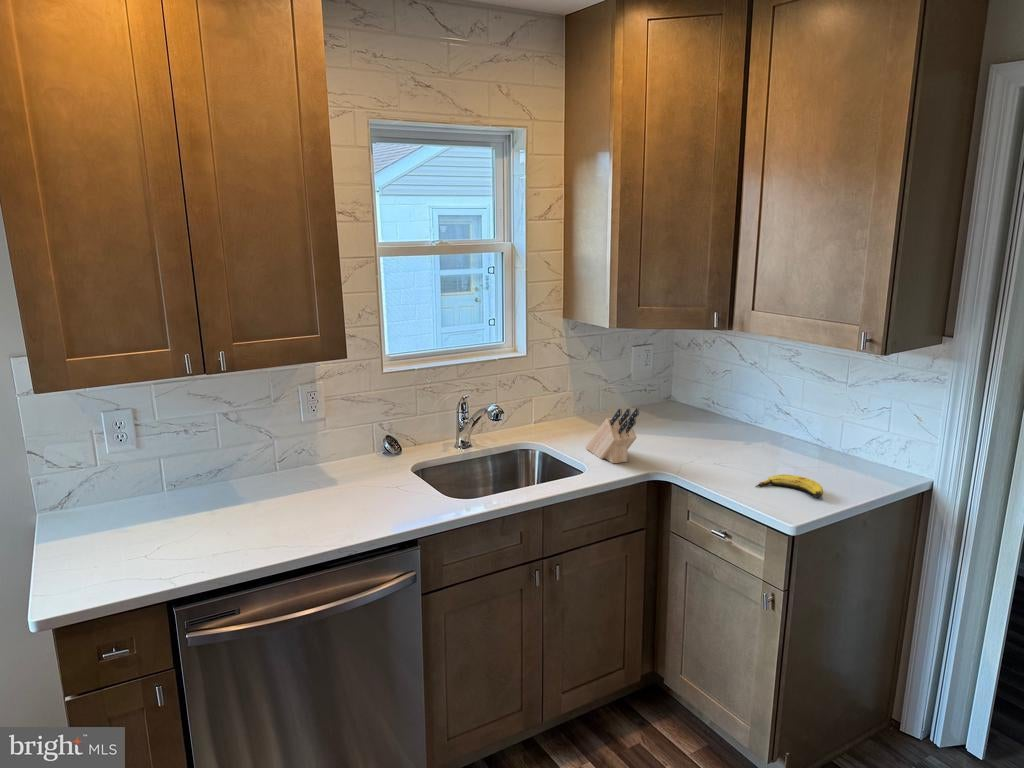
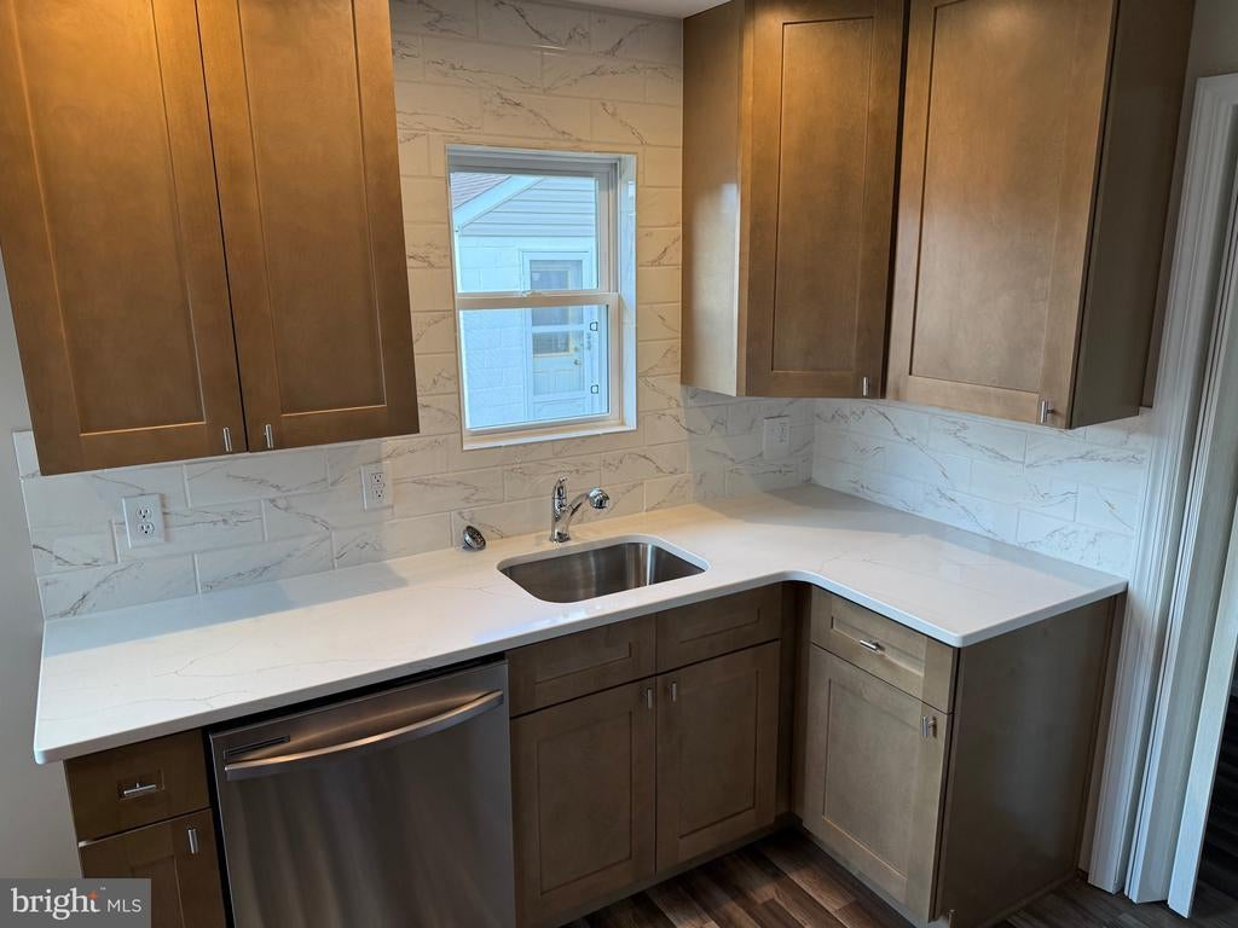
- banana [754,473,824,498]
- knife block [585,407,640,464]
